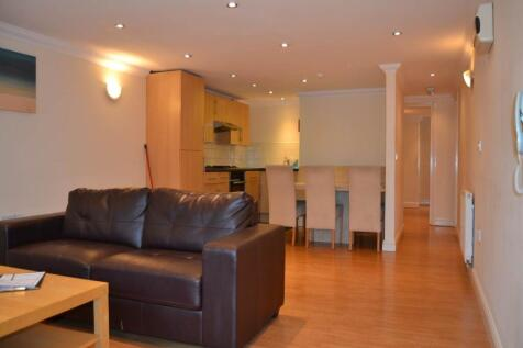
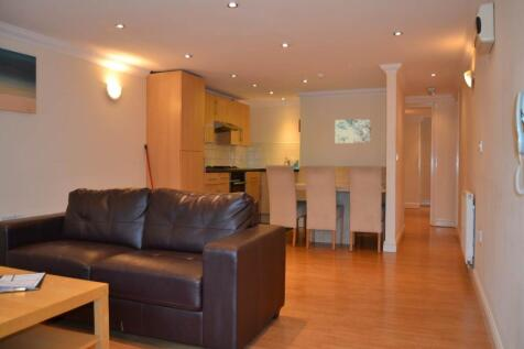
+ wall art [334,118,372,144]
